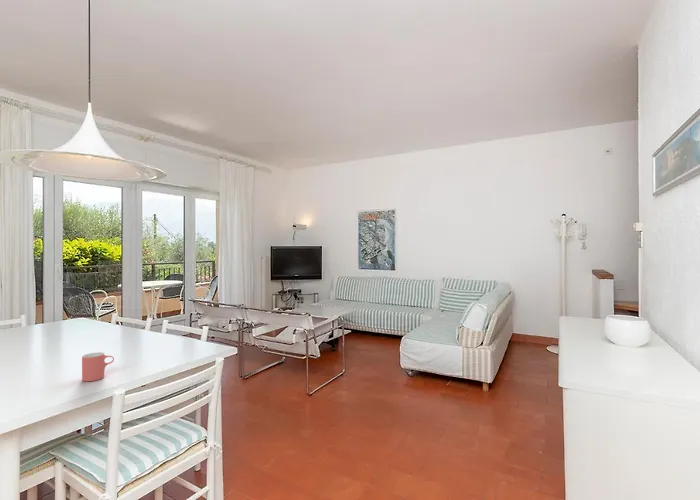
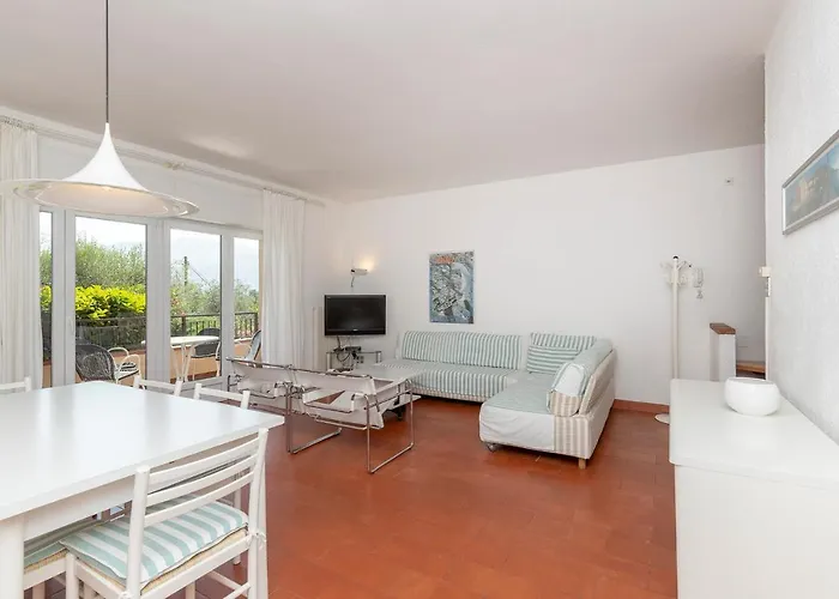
- cup [81,351,115,382]
